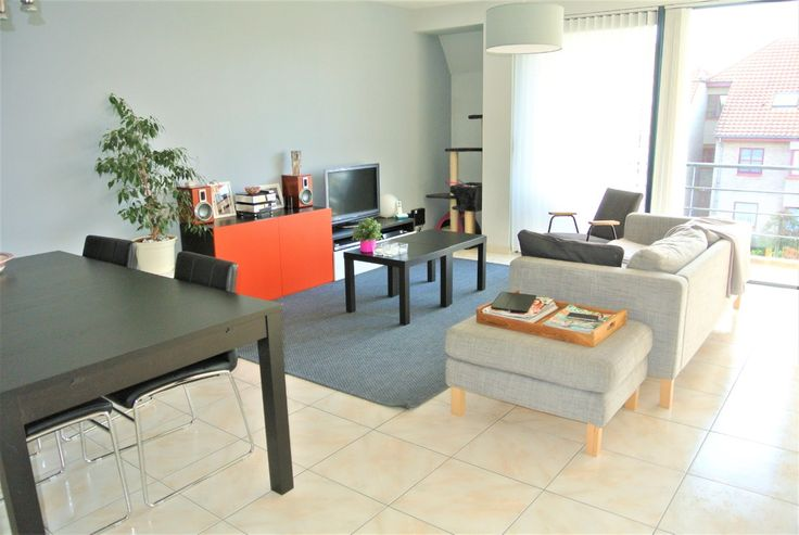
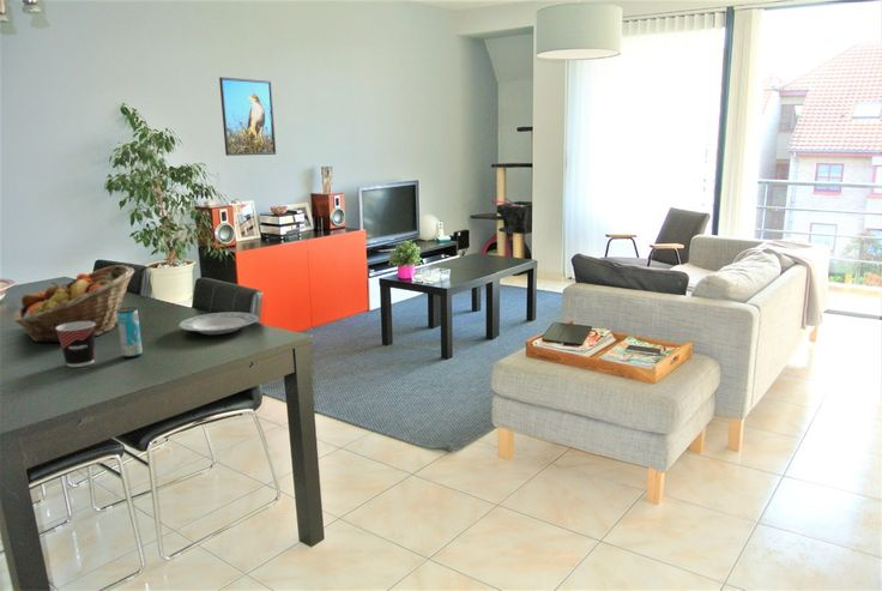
+ cup [56,321,96,368]
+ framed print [218,76,277,157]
+ plate [177,310,260,336]
+ fruit basket [13,264,135,343]
+ beverage can [116,306,144,358]
